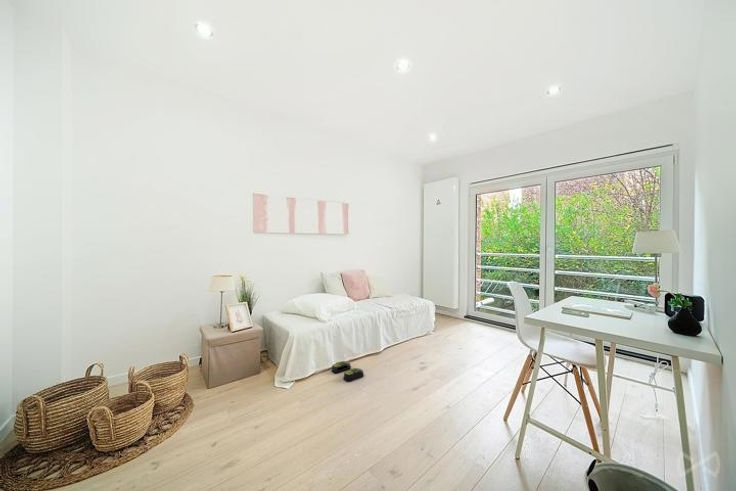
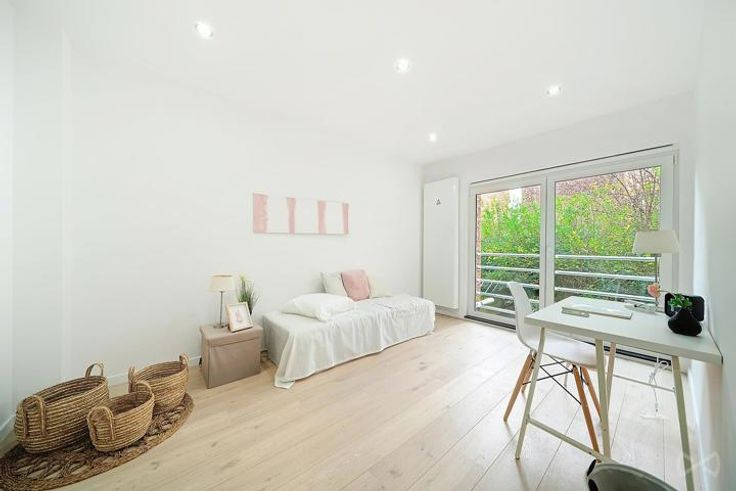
- slippers [331,360,365,383]
